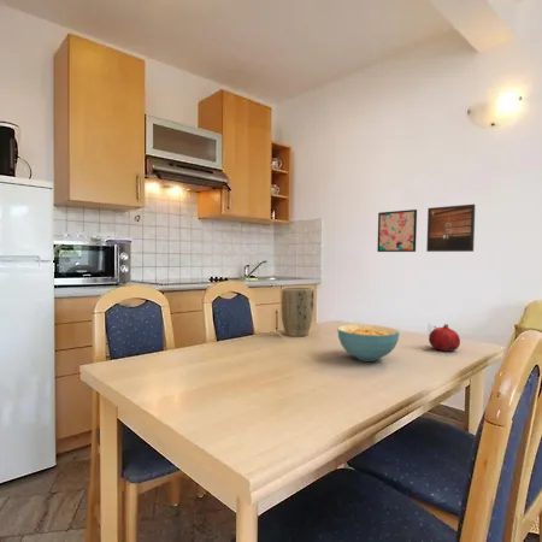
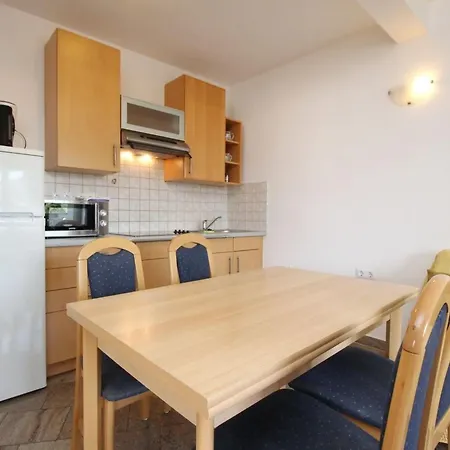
- fruit [428,323,461,353]
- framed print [425,204,477,253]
- cereal bowl [336,323,401,363]
- plant pot [281,287,314,338]
- wall art [376,208,418,253]
